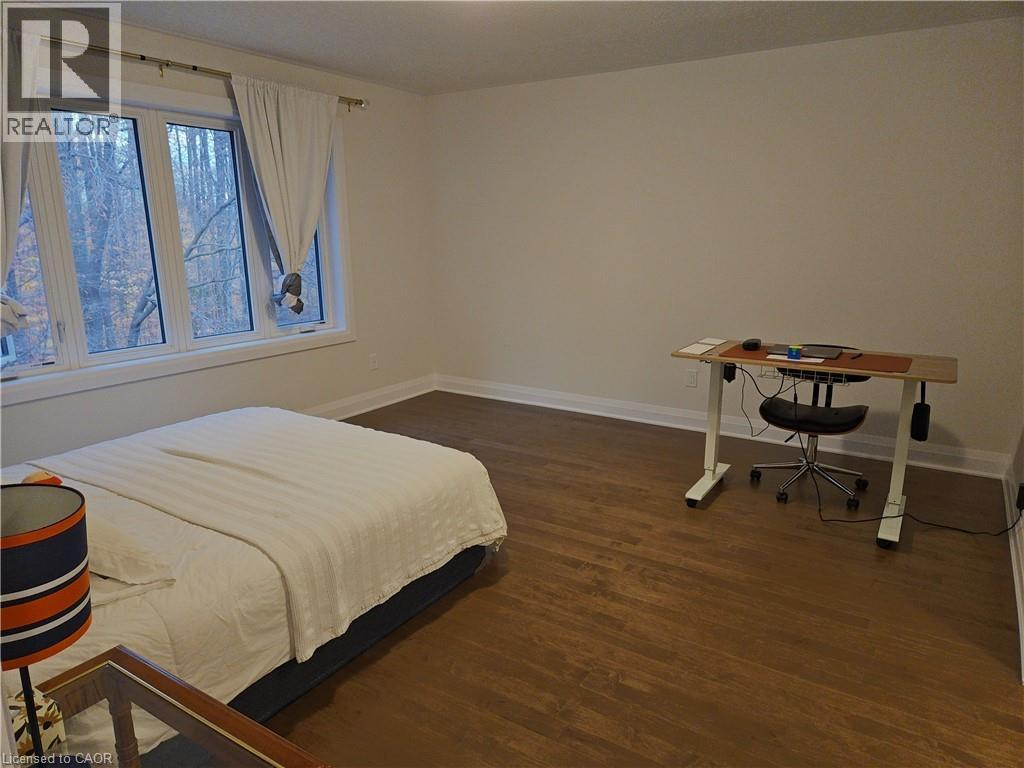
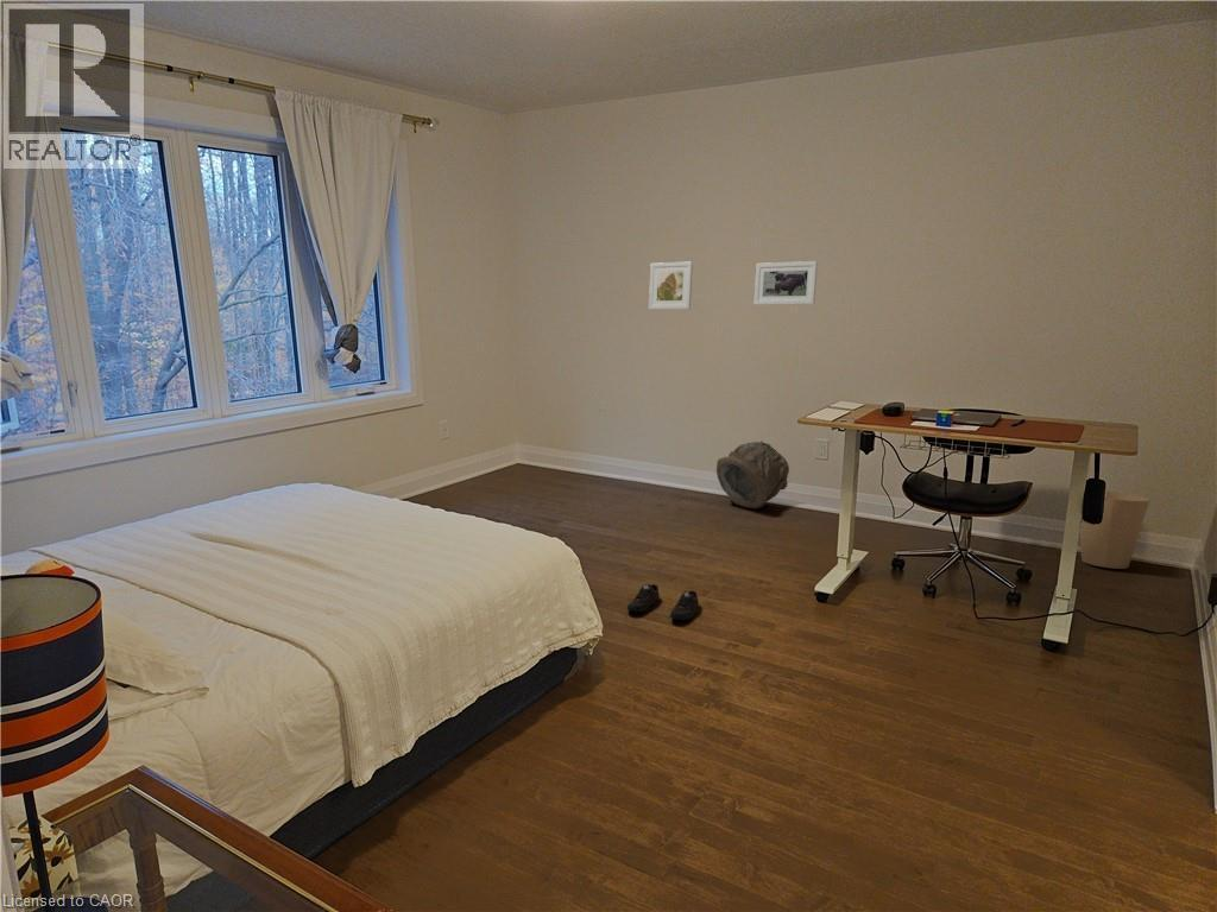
+ trash can [1079,490,1152,570]
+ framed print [753,260,819,306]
+ shoe [626,583,700,621]
+ bag [715,439,790,511]
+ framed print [648,260,694,311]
